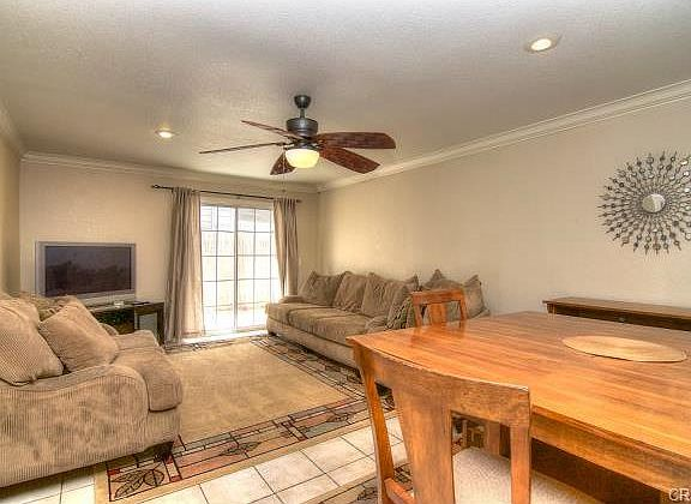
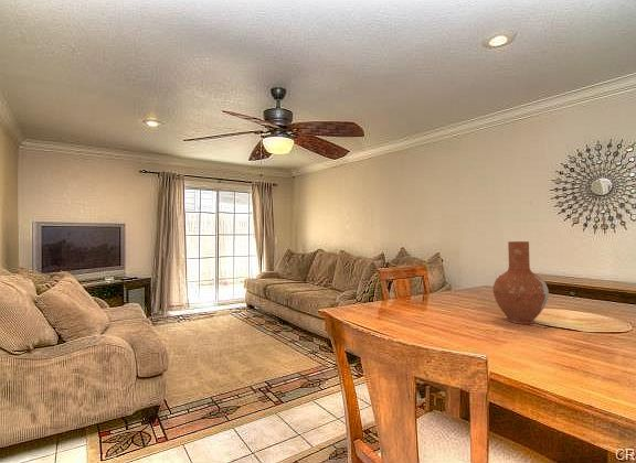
+ vase [491,240,550,325]
